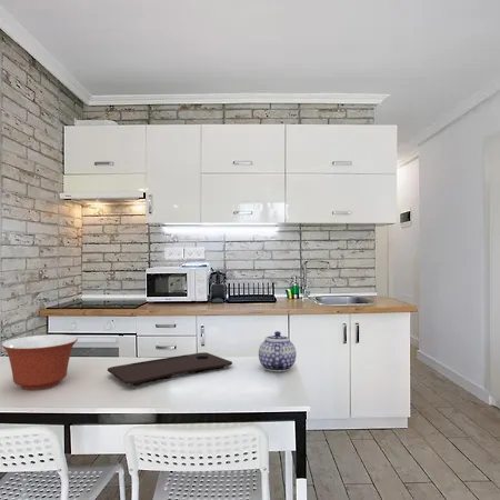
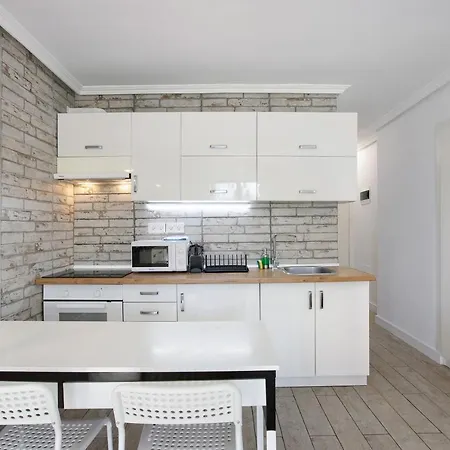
- mixing bowl [0,333,79,391]
- cutting board [107,351,233,387]
- teapot [258,330,298,372]
